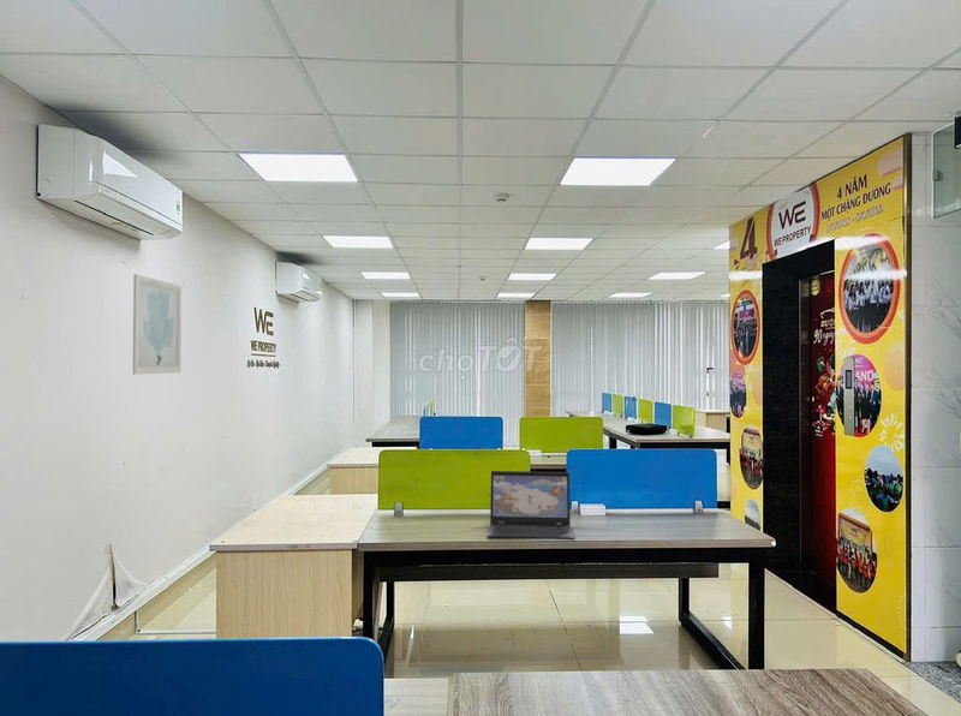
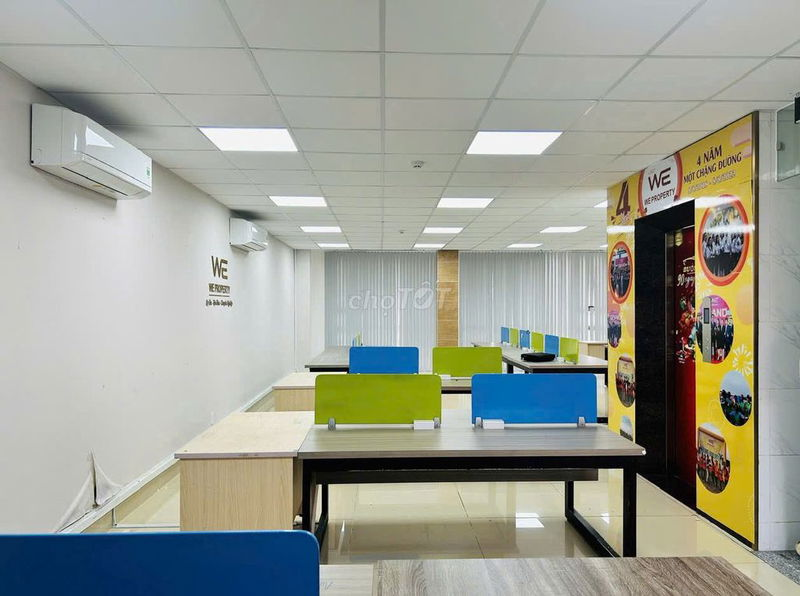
- laptop [487,470,575,541]
- wall art [132,273,183,375]
